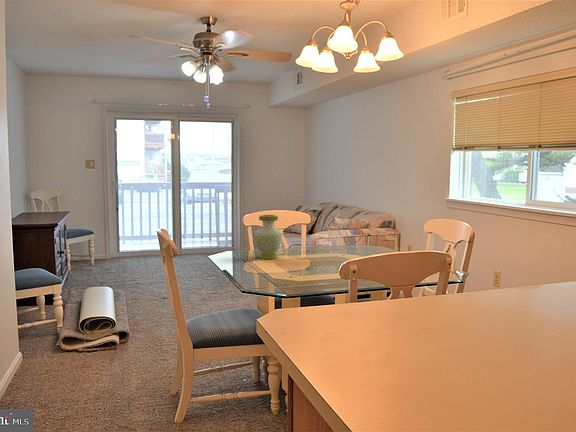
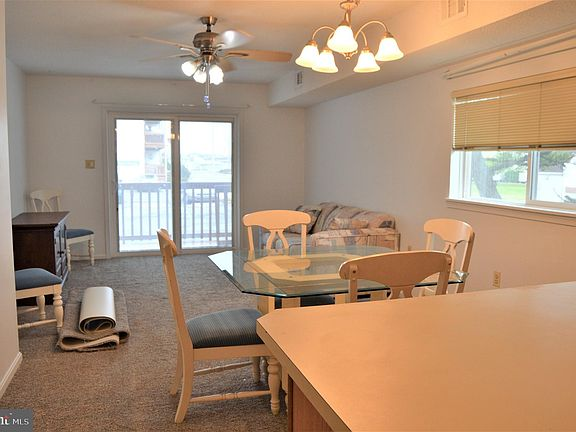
- vase [253,214,284,260]
